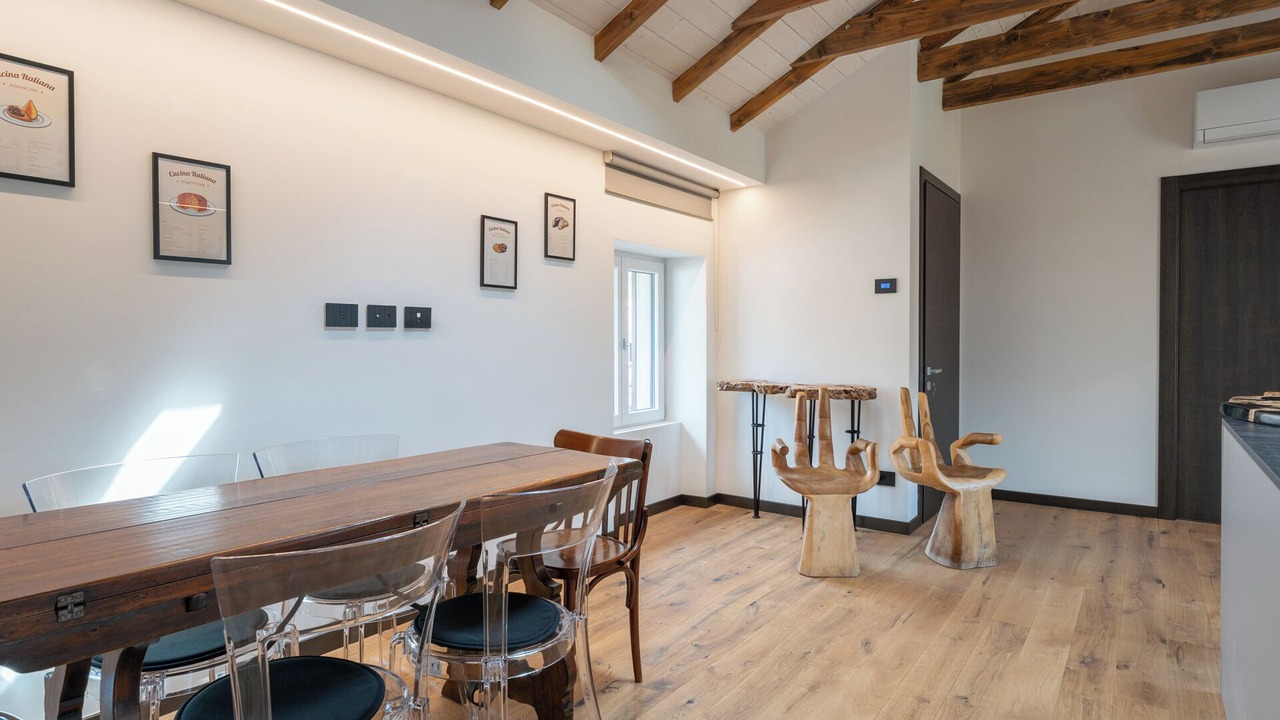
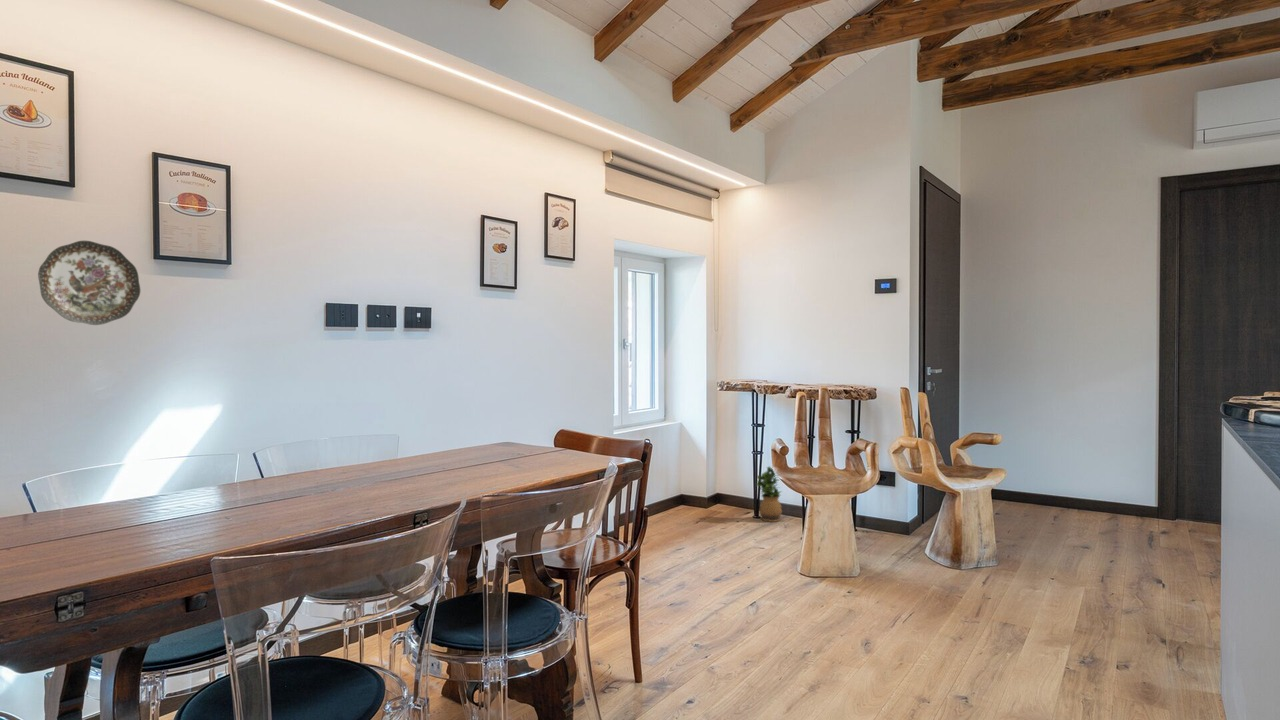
+ potted plant [755,466,783,523]
+ decorative plate [37,240,141,326]
